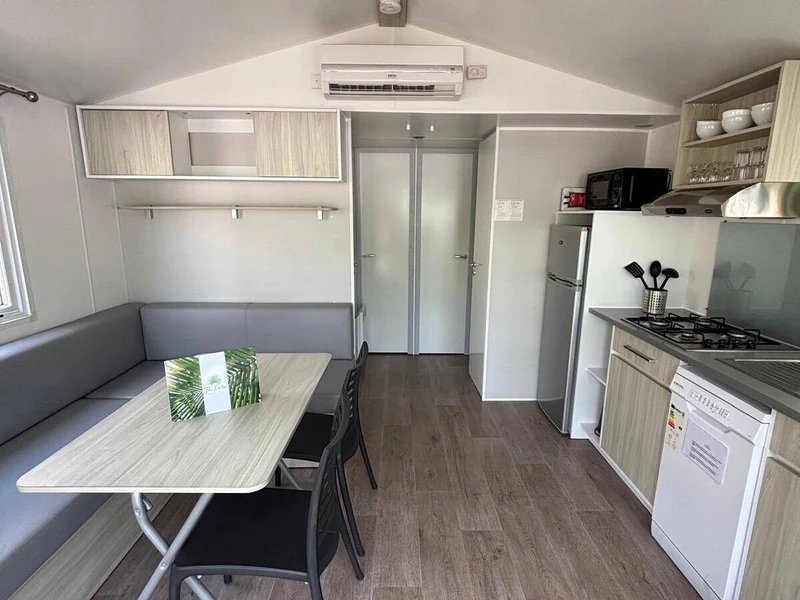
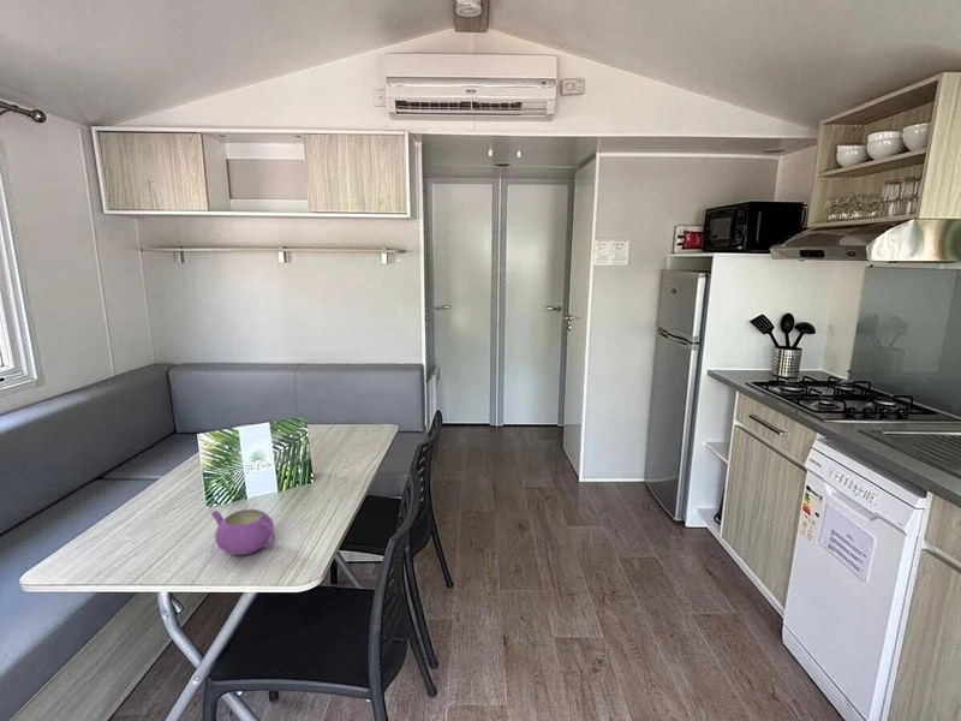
+ teapot [210,508,276,556]
